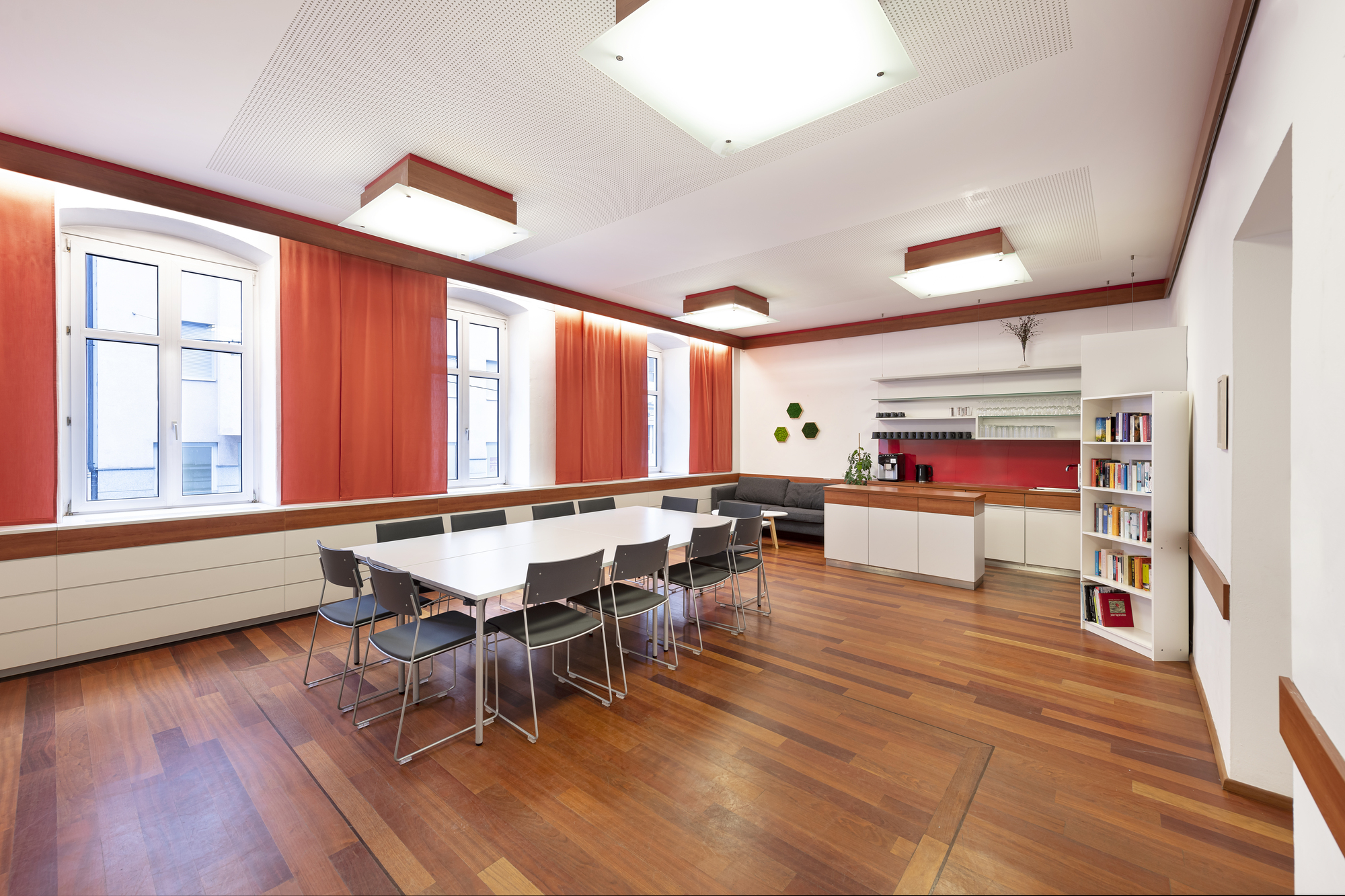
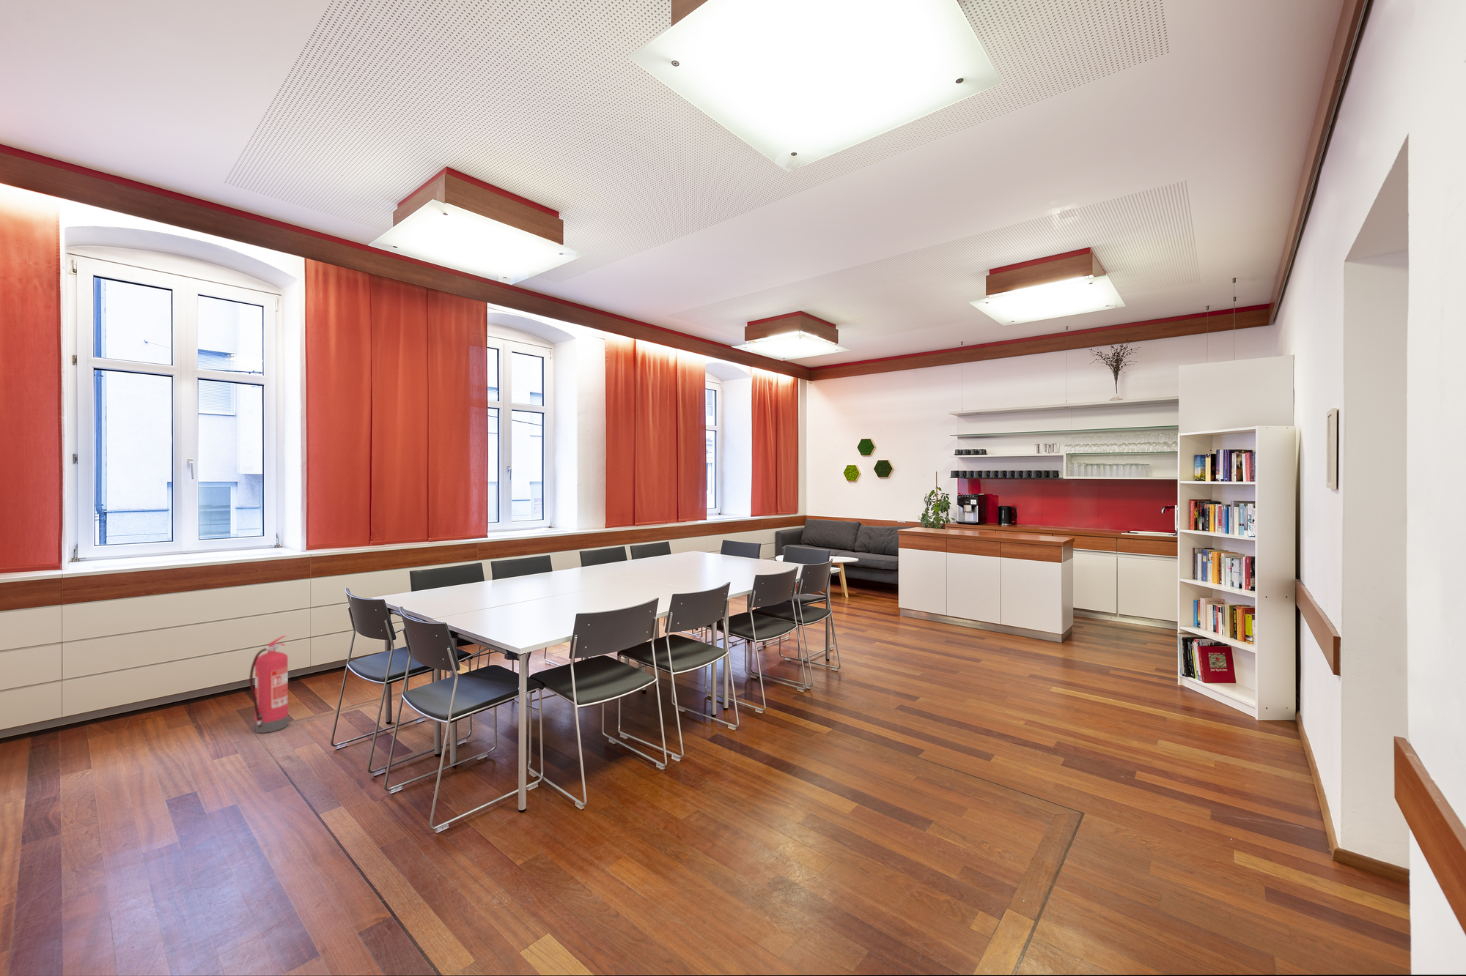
+ fire extinguisher [249,635,290,734]
